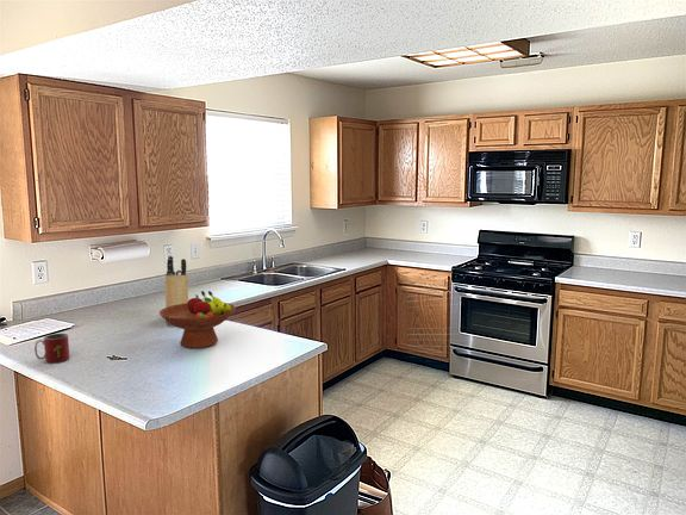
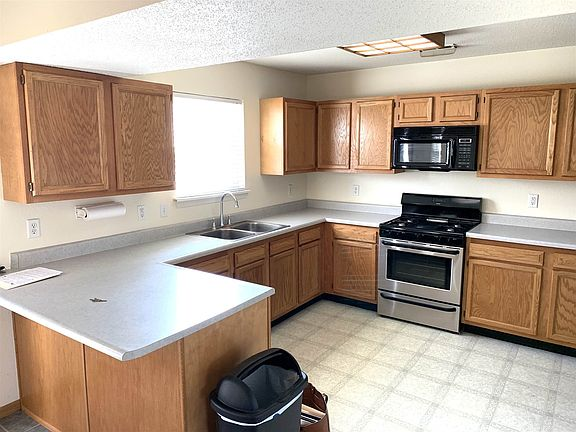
- mug [33,333,70,364]
- knife block [164,255,189,325]
- fruit bowl [158,290,237,349]
